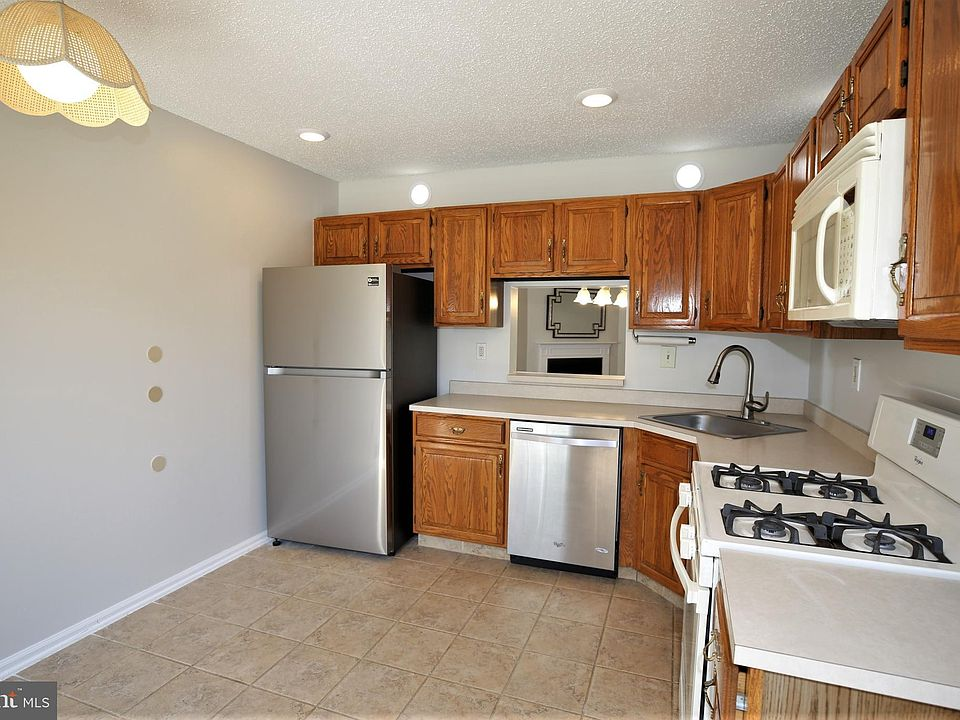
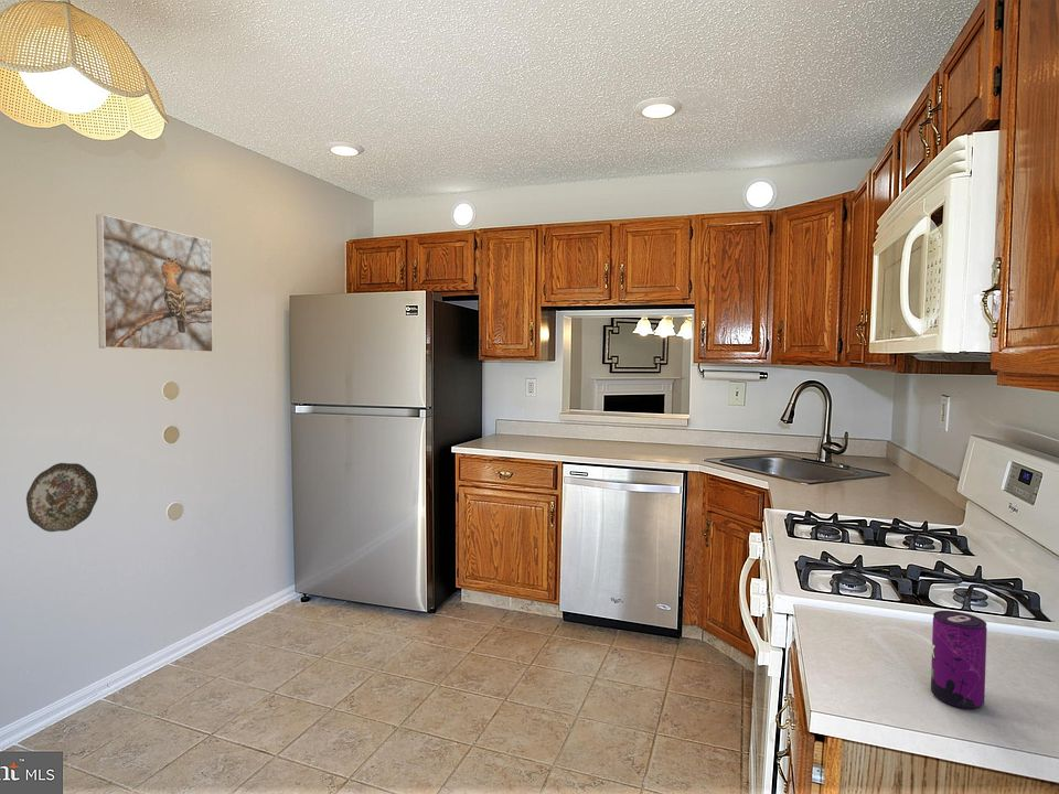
+ decorative plate [25,462,99,533]
+ beverage can [930,610,988,709]
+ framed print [96,213,214,354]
